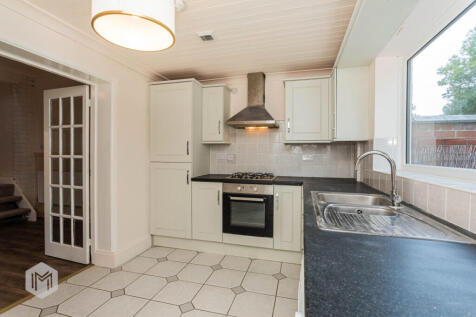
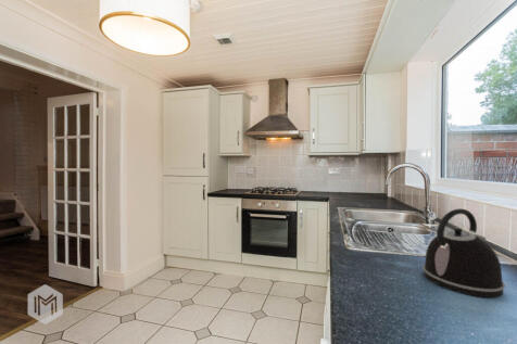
+ kettle [421,207,506,298]
